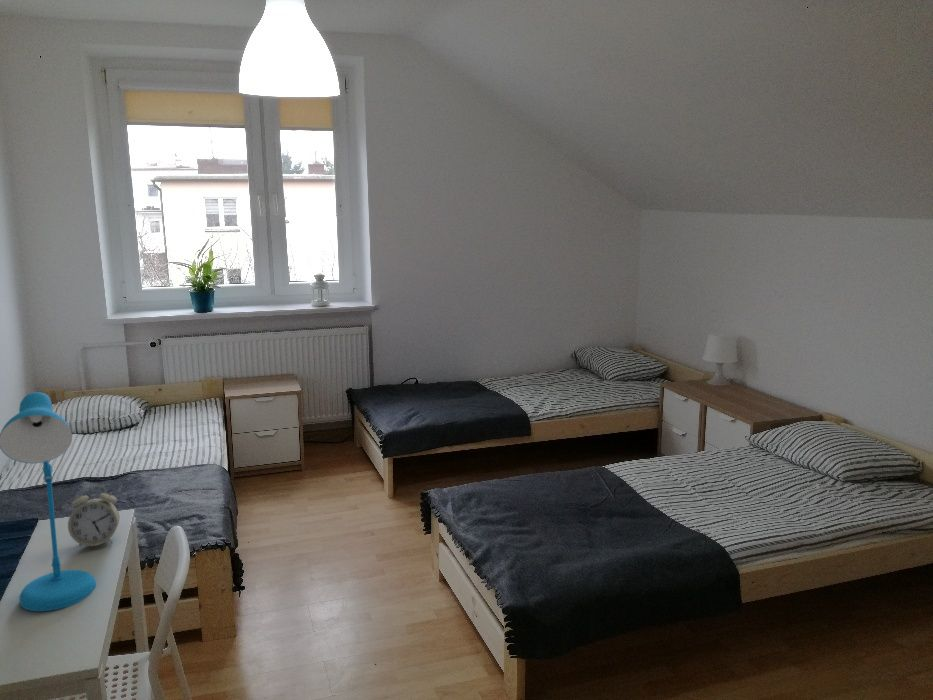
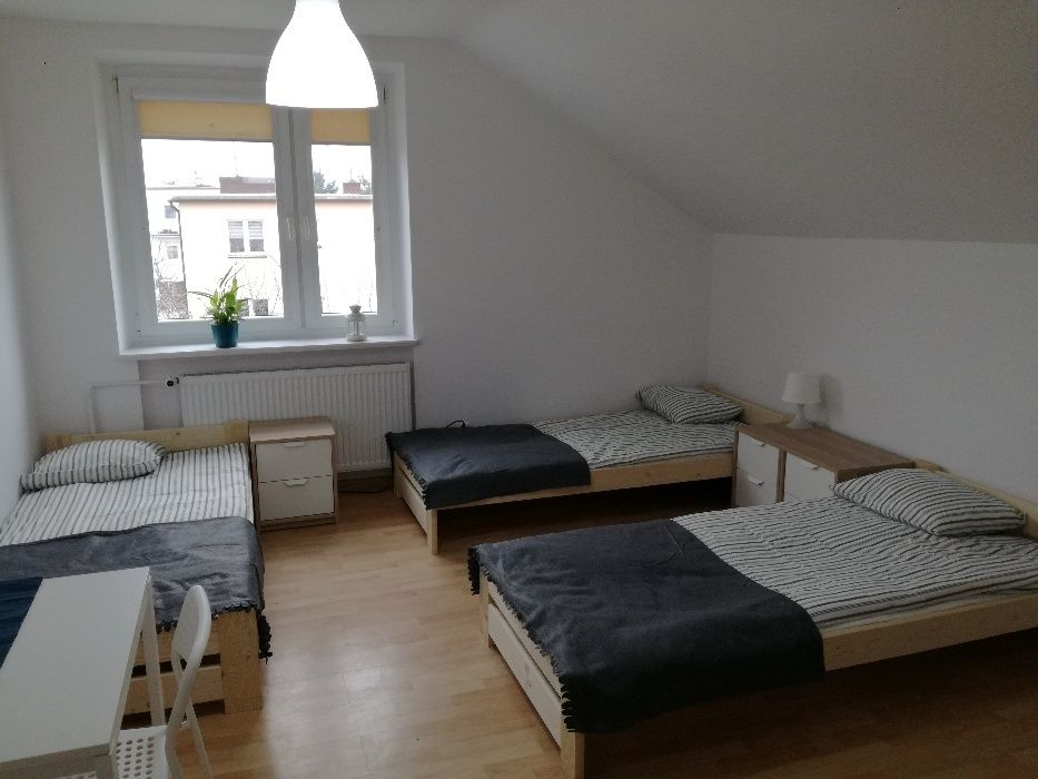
- desk lamp [0,391,97,612]
- alarm clock [67,484,120,549]
